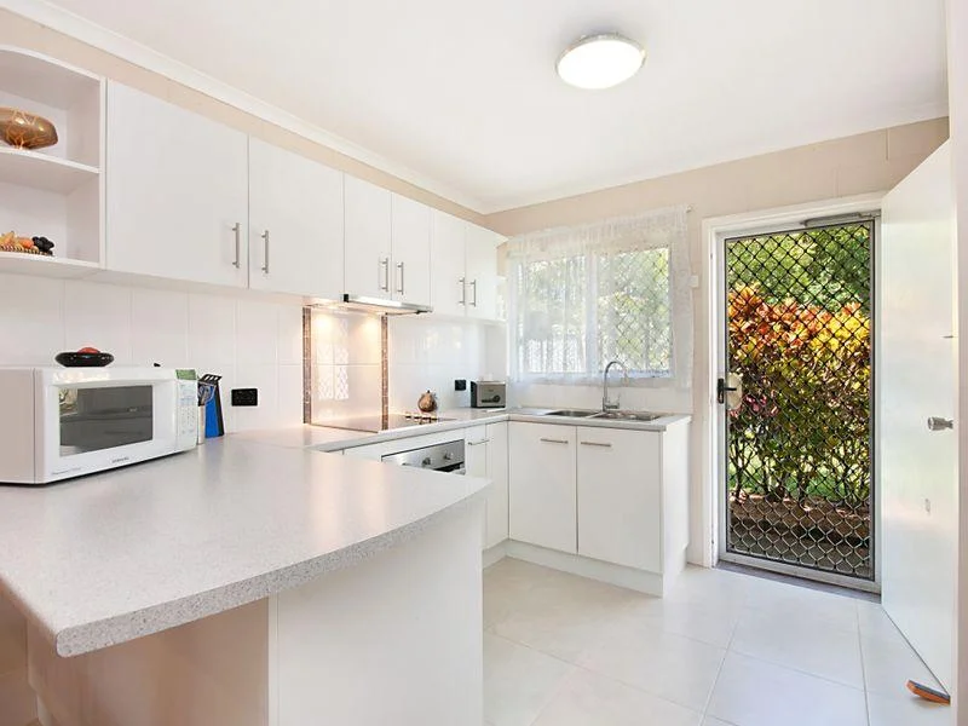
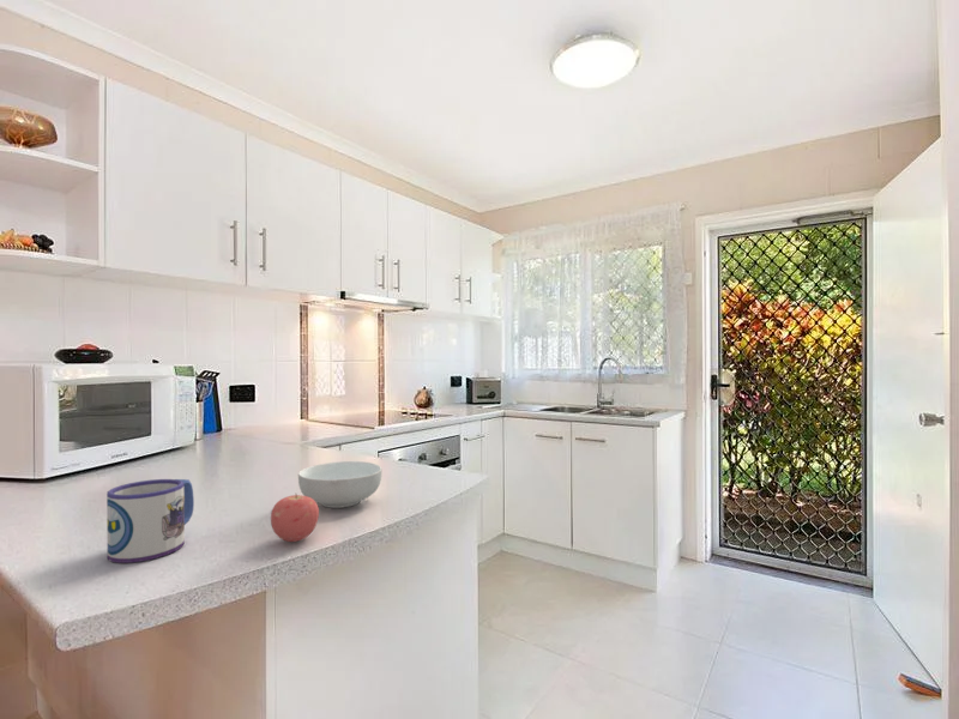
+ apple [270,494,320,543]
+ cereal bowl [297,460,382,509]
+ mug [105,478,195,564]
